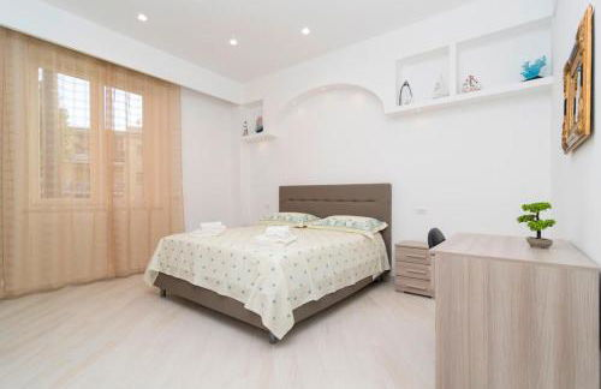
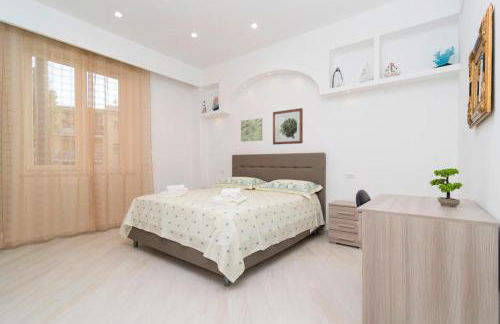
+ wall art [240,117,263,143]
+ wall art [272,107,304,146]
